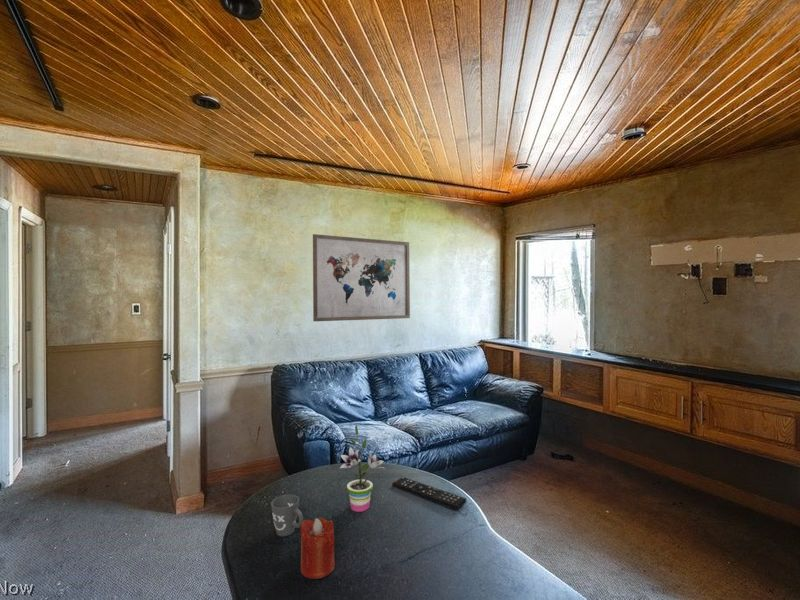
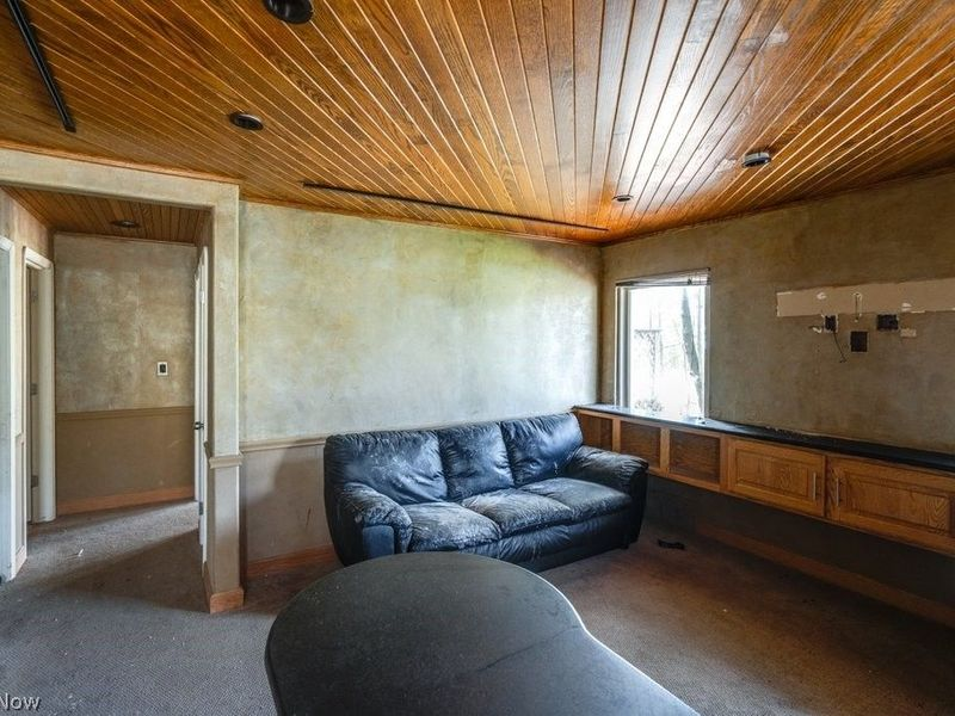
- candle [299,517,336,580]
- potted plant [339,425,386,513]
- wall art [312,233,411,322]
- mug [270,494,304,537]
- remote control [391,476,467,511]
